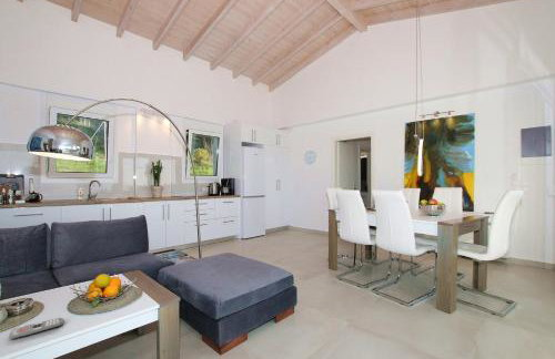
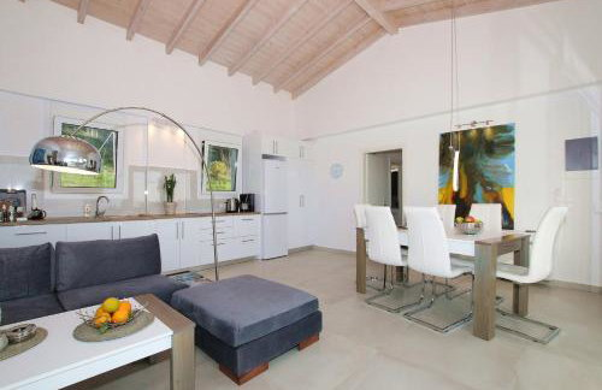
- remote control [8,317,65,341]
